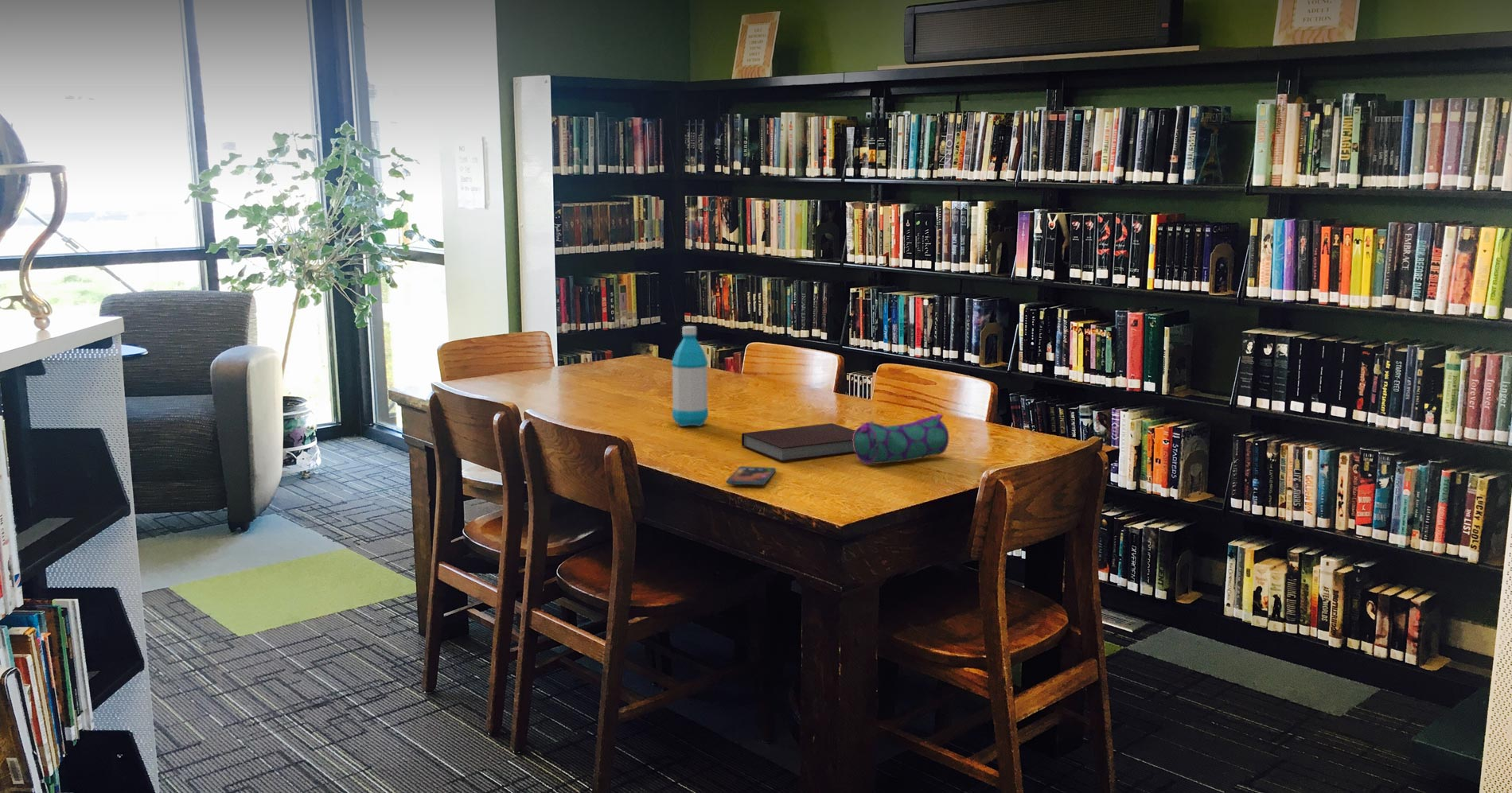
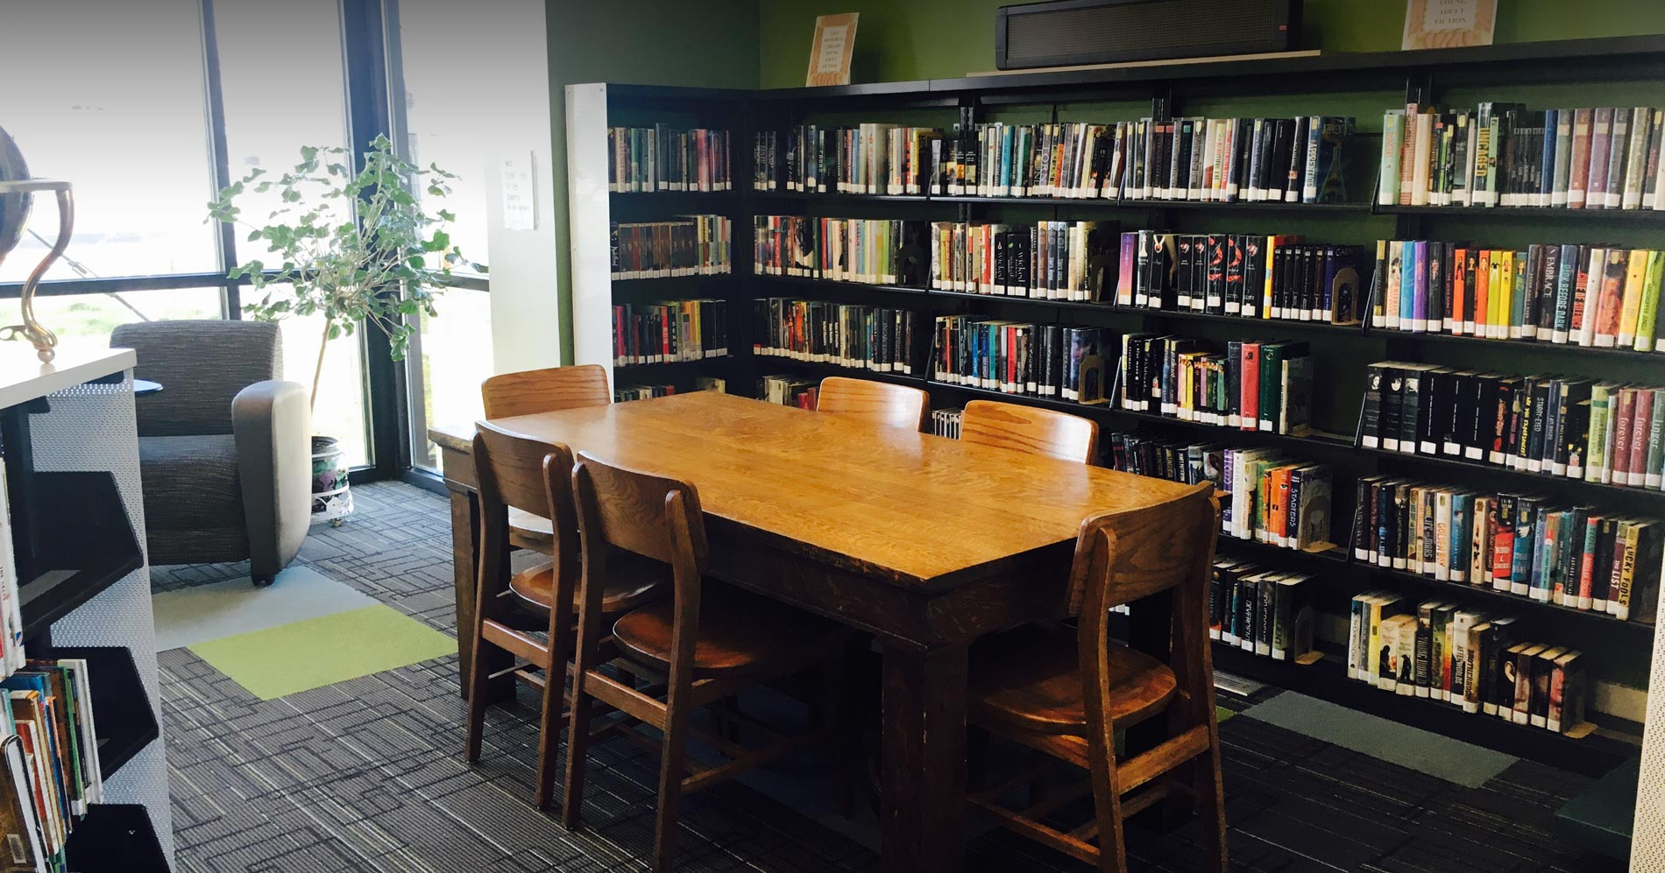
- water bottle [671,325,709,427]
- notebook [741,422,855,462]
- pencil case [852,413,949,465]
- smartphone [726,465,777,486]
